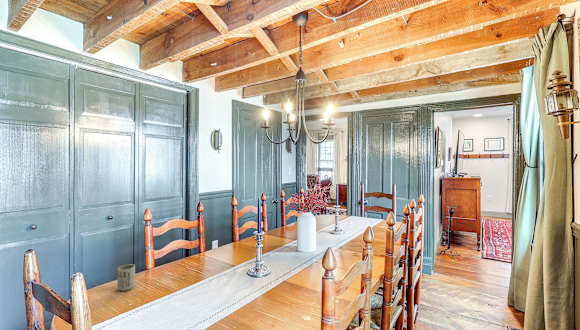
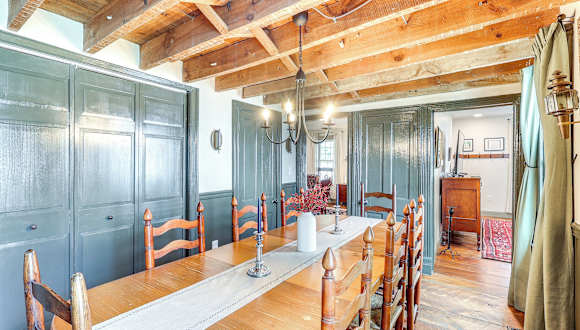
- cup [117,263,136,292]
